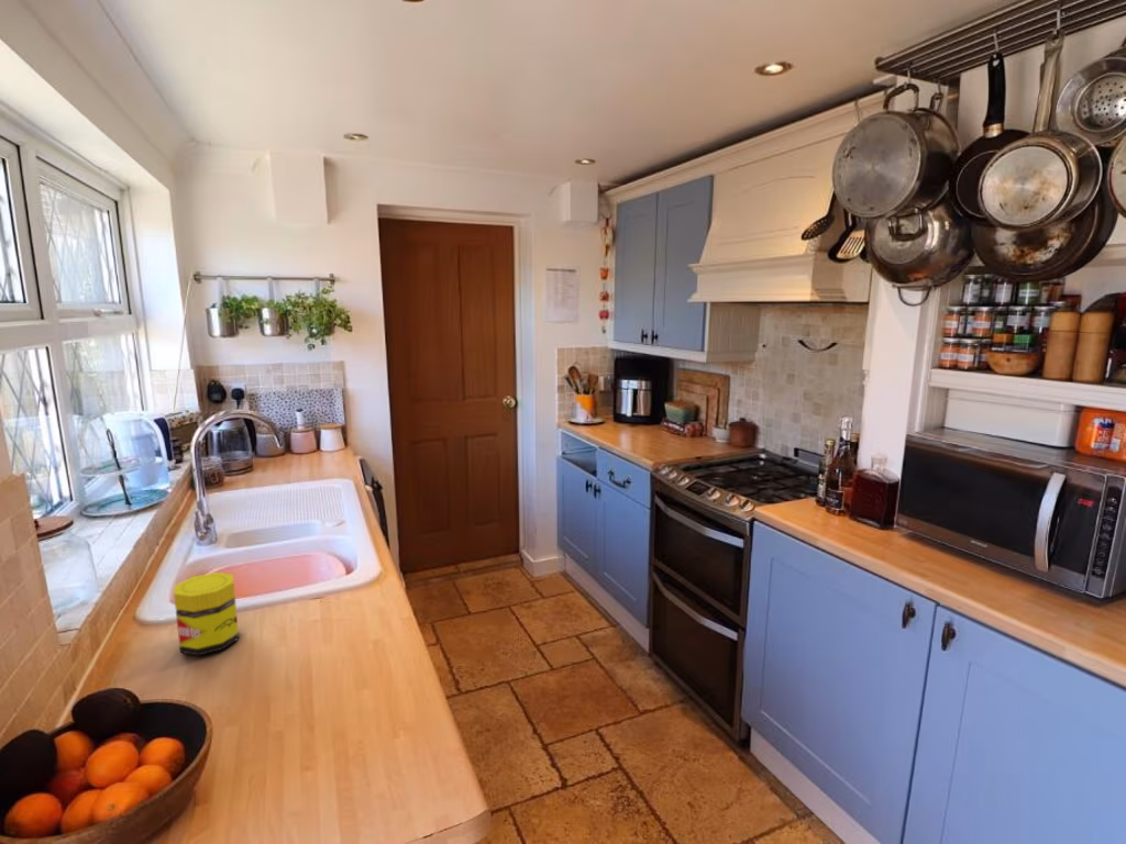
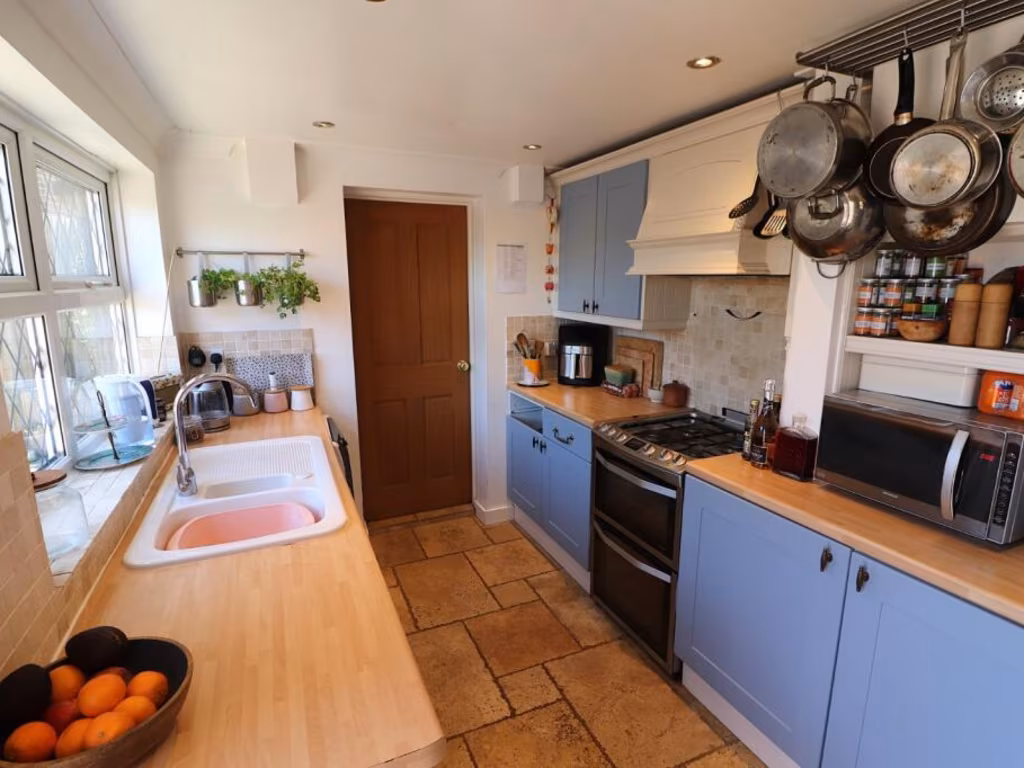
- jar [173,571,240,657]
